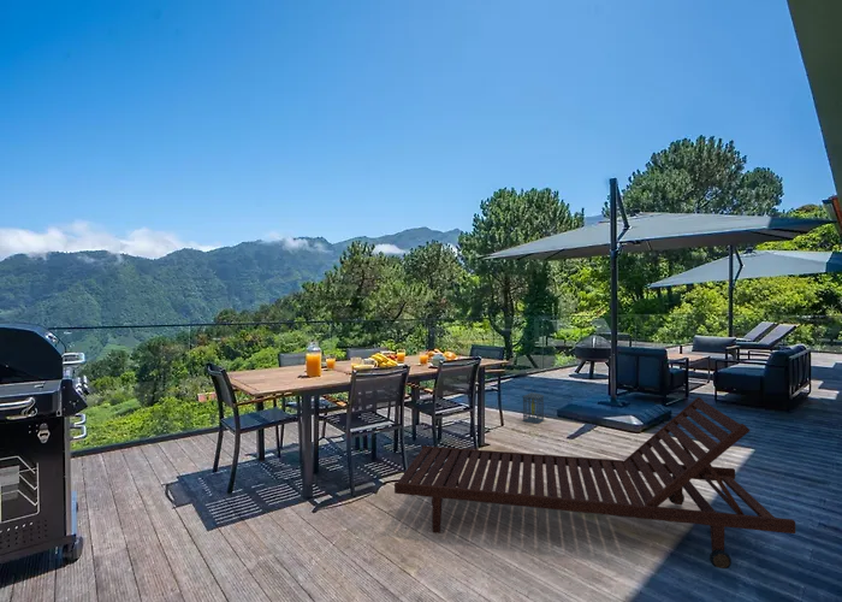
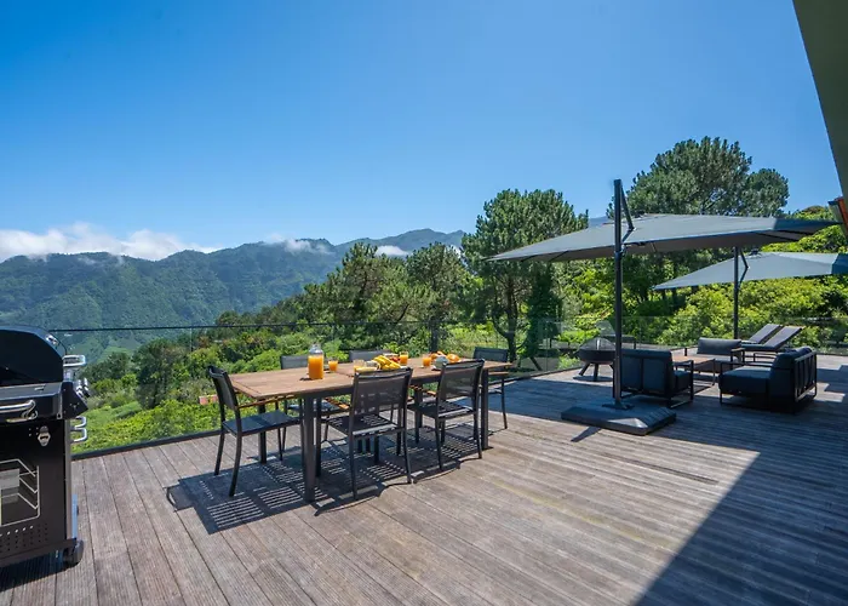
- lantern [521,388,545,425]
- chaise longue [393,396,796,569]
